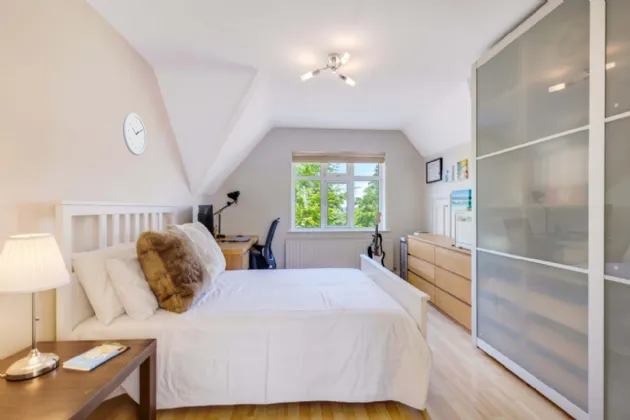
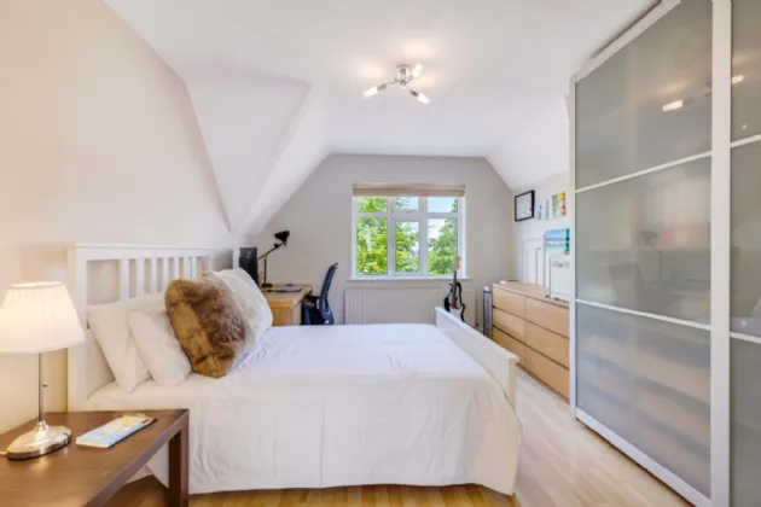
- wall clock [122,111,147,156]
